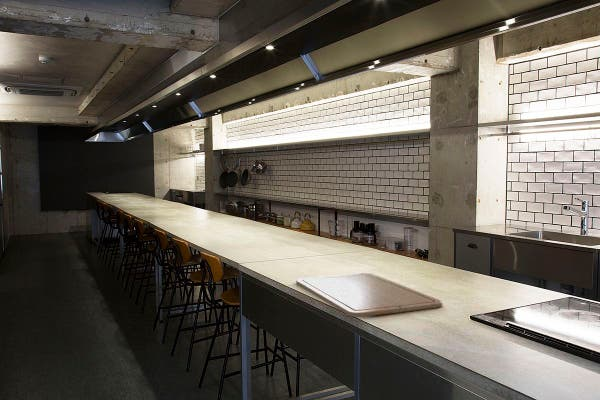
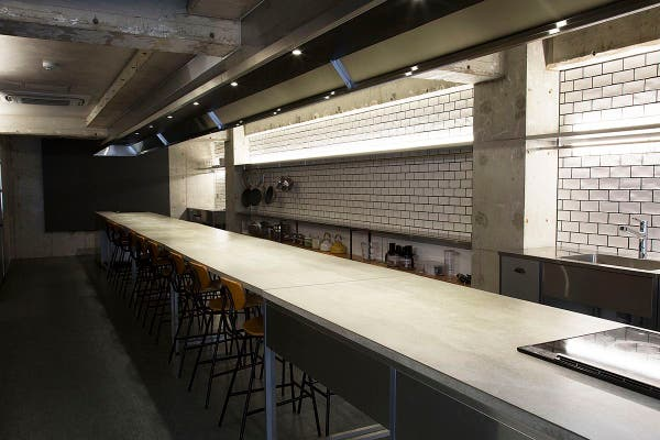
- chopping board [295,272,443,318]
